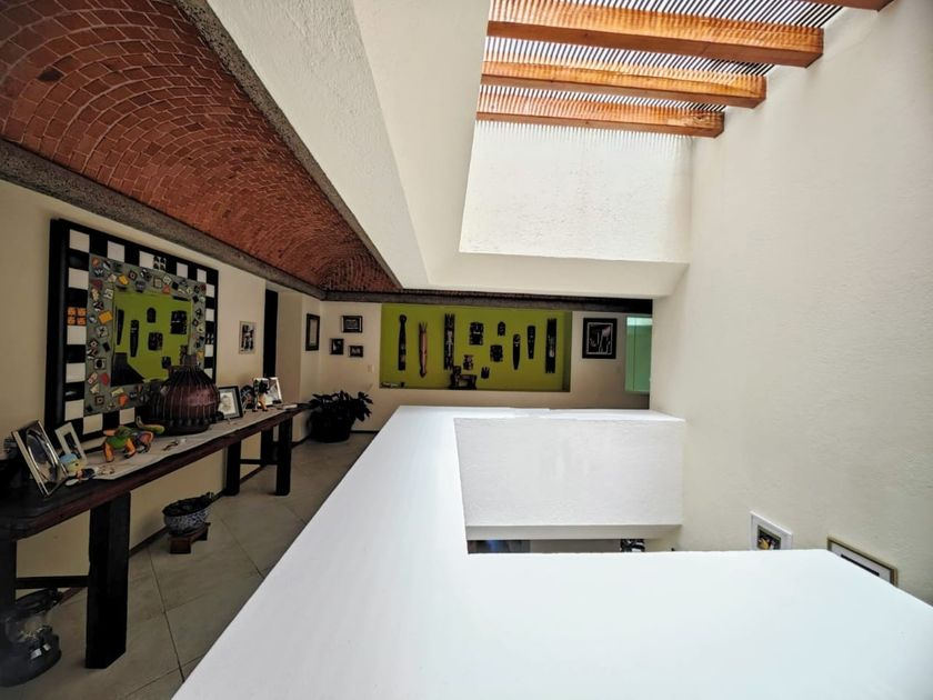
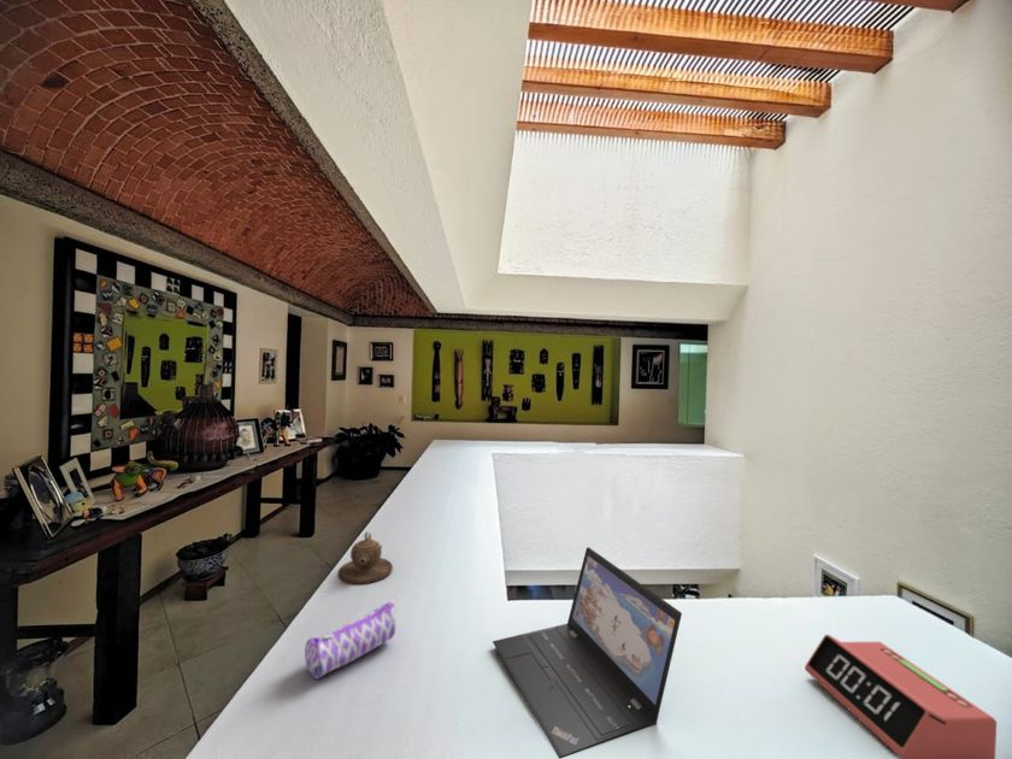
+ laptop [492,546,683,759]
+ pencil case [304,600,396,679]
+ teapot [336,531,394,586]
+ alarm clock [804,634,998,759]
